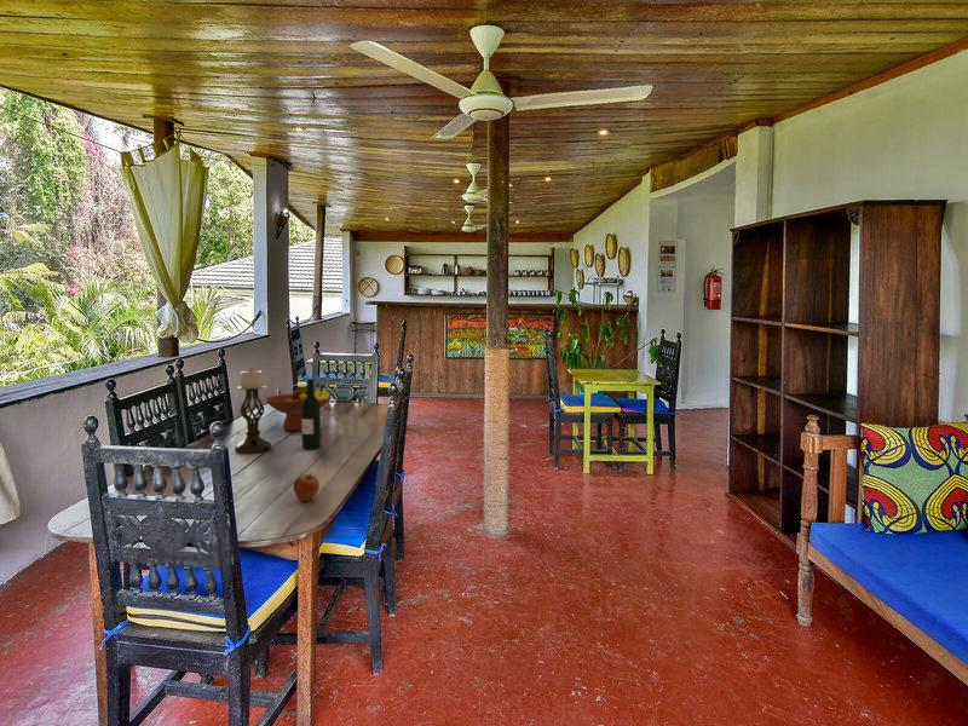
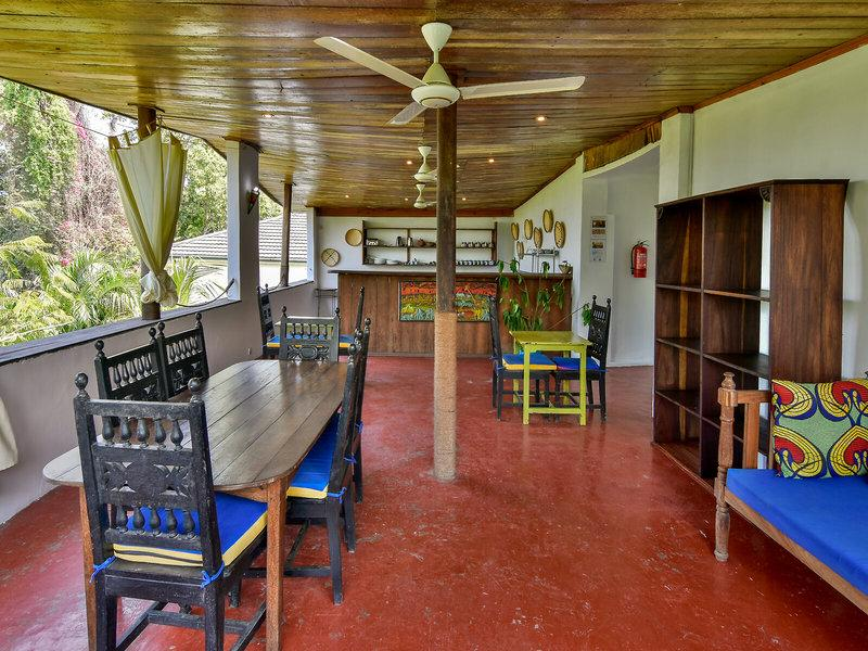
- wine bottle [301,378,322,450]
- fruit bowl [264,382,333,432]
- apple [293,472,321,502]
- candle holder [234,367,273,454]
